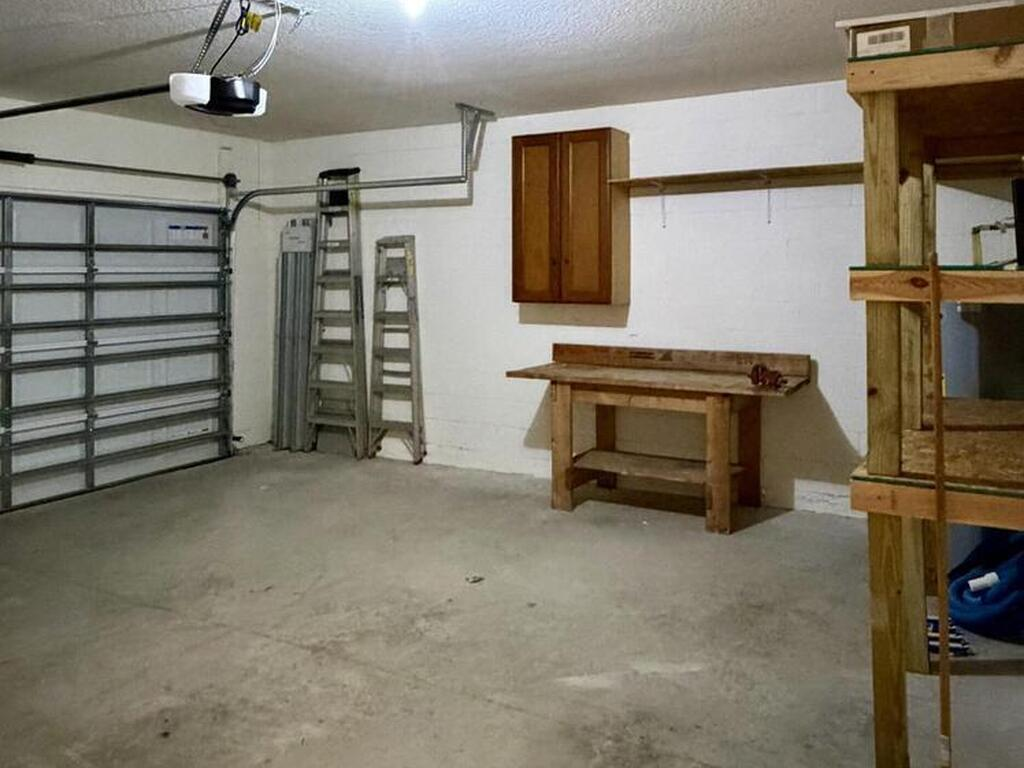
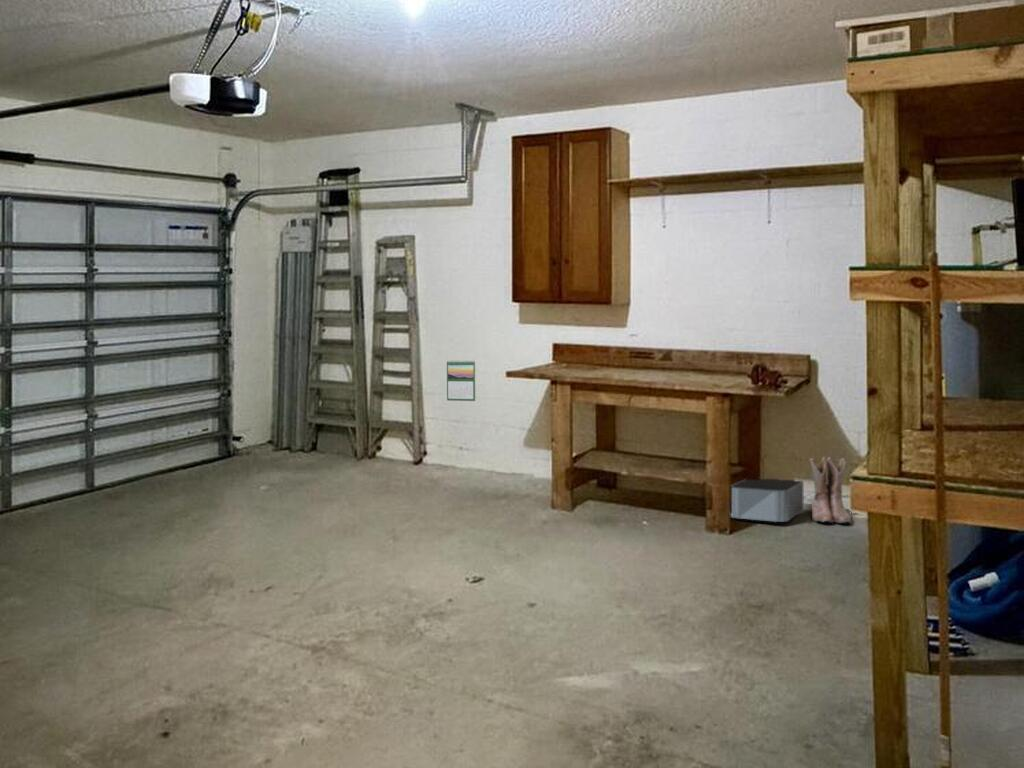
+ calendar [446,359,476,402]
+ boots [808,456,852,524]
+ storage bin [730,478,804,523]
